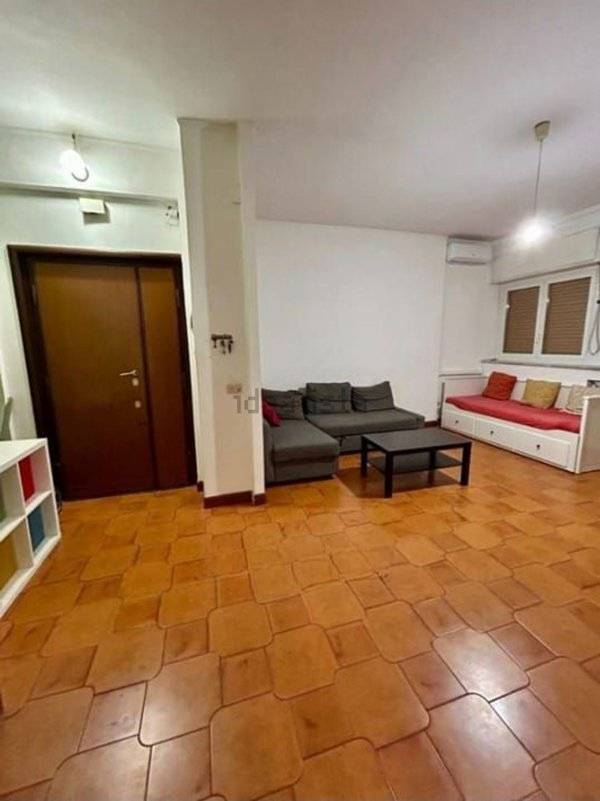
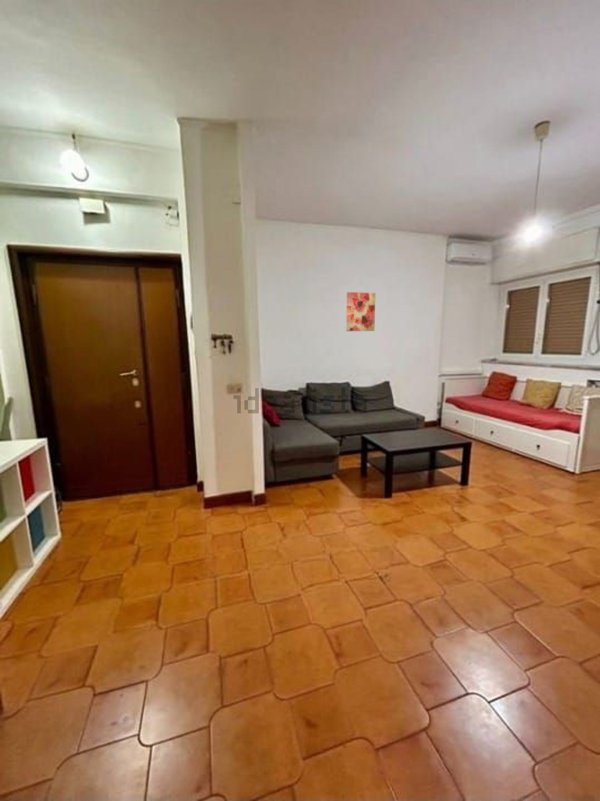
+ wall art [345,291,376,332]
